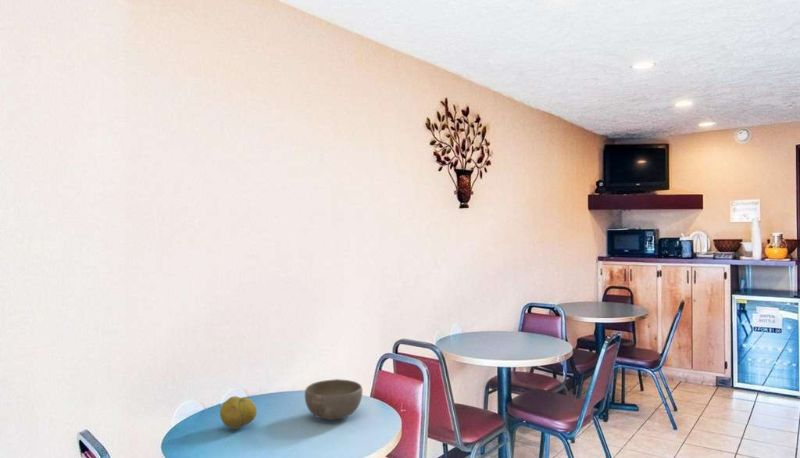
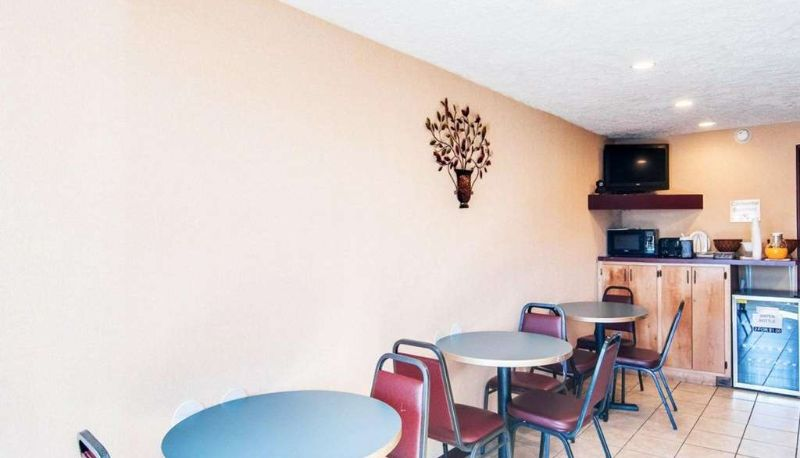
- bowl [304,378,363,421]
- fruit [219,395,258,430]
